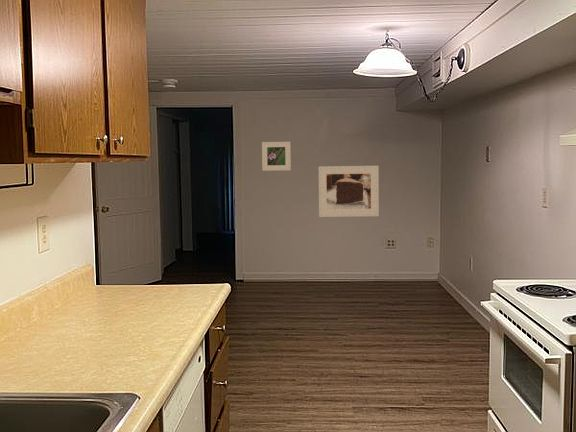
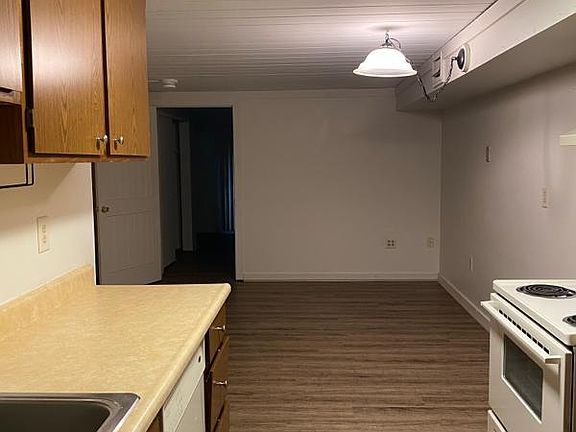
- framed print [261,141,292,172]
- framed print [318,165,380,218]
